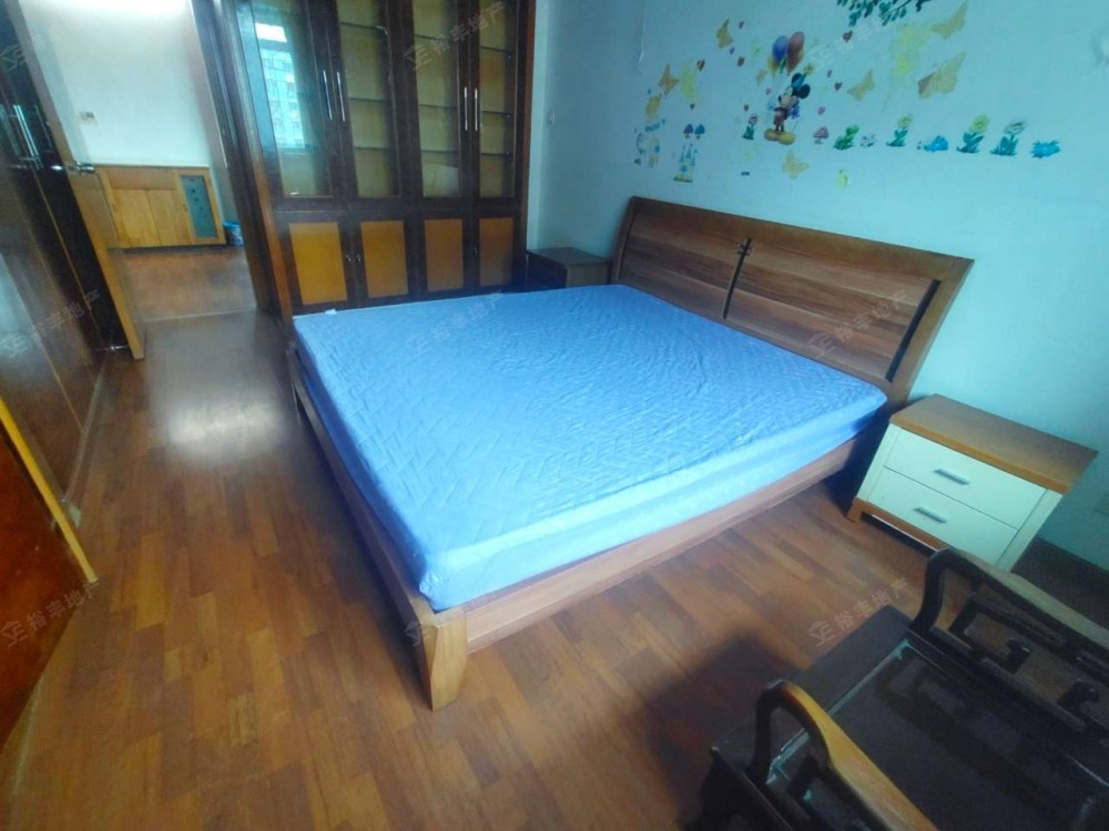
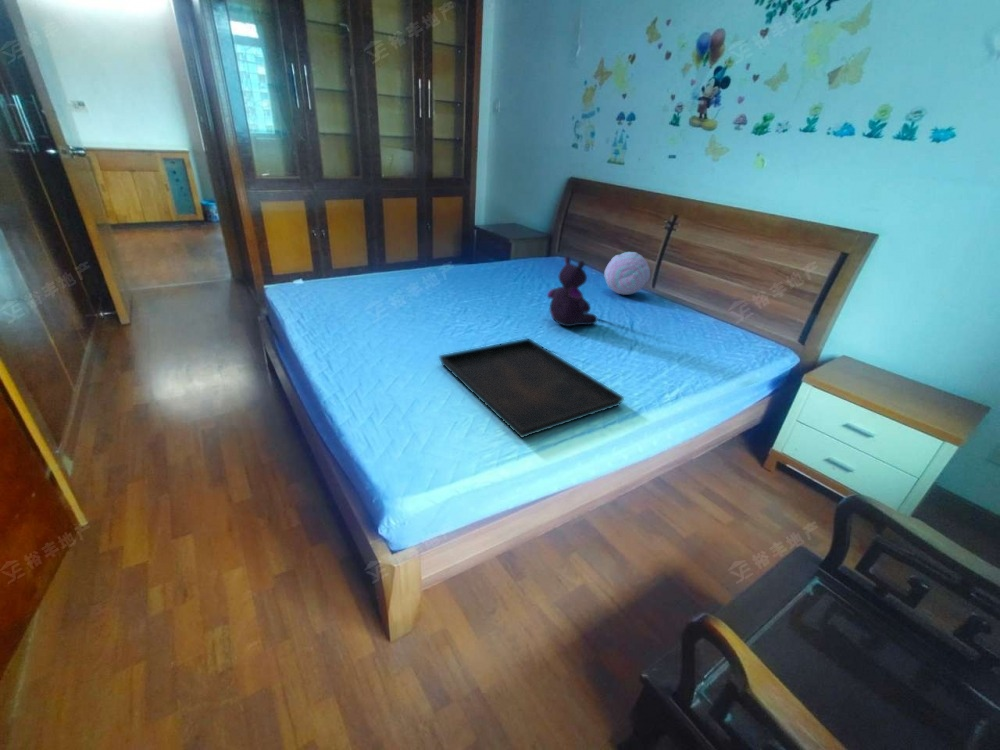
+ cushion [603,251,651,296]
+ stuffed animal [546,255,598,327]
+ serving tray [438,337,625,439]
